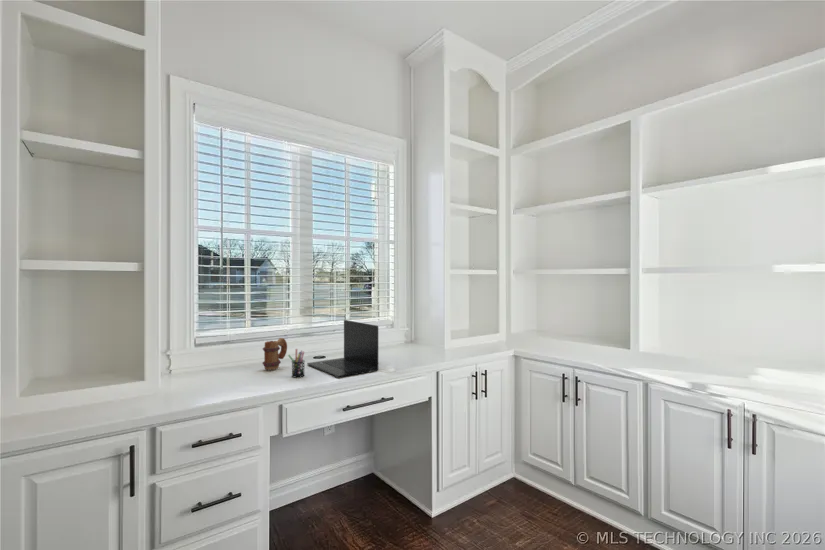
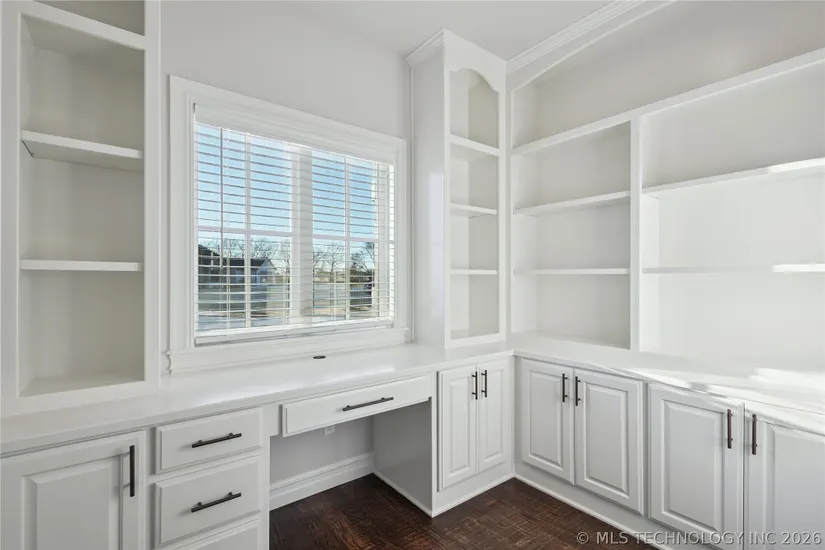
- laptop [306,319,379,378]
- mug [261,337,288,371]
- pen holder [287,348,306,378]
